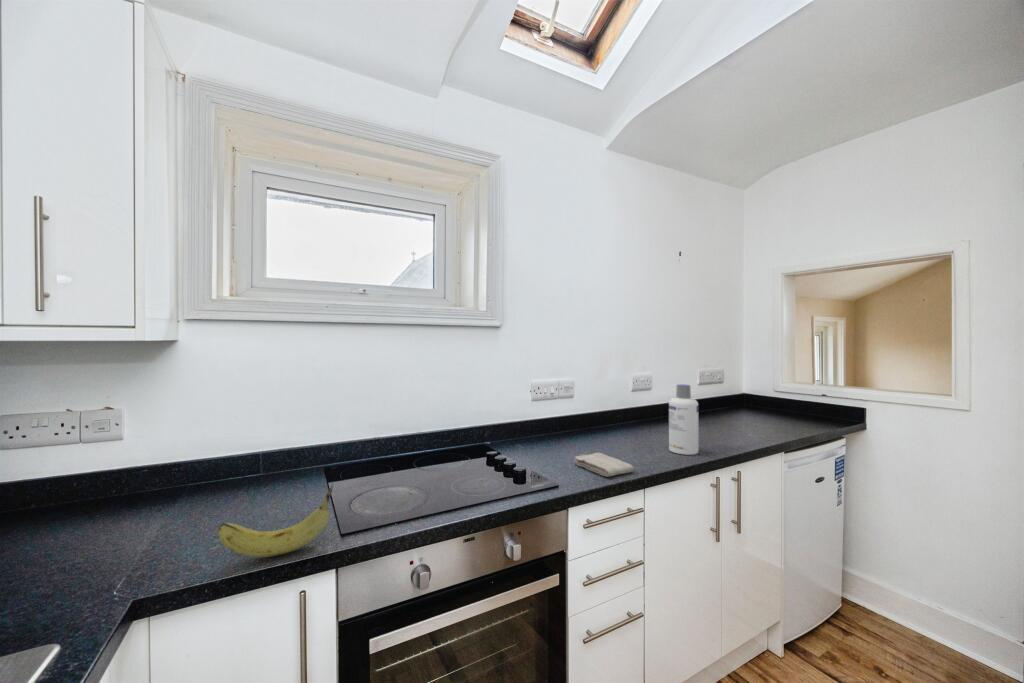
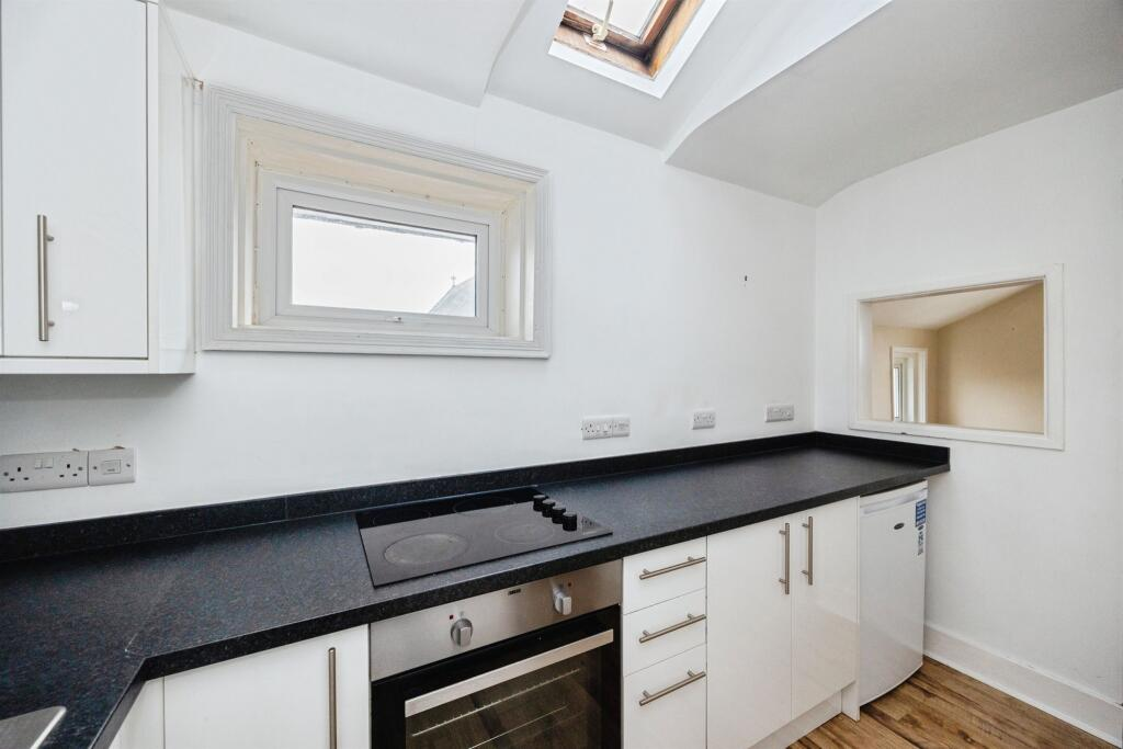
- fruit [217,481,335,558]
- washcloth [573,452,635,478]
- screw cap bottle [668,383,699,456]
